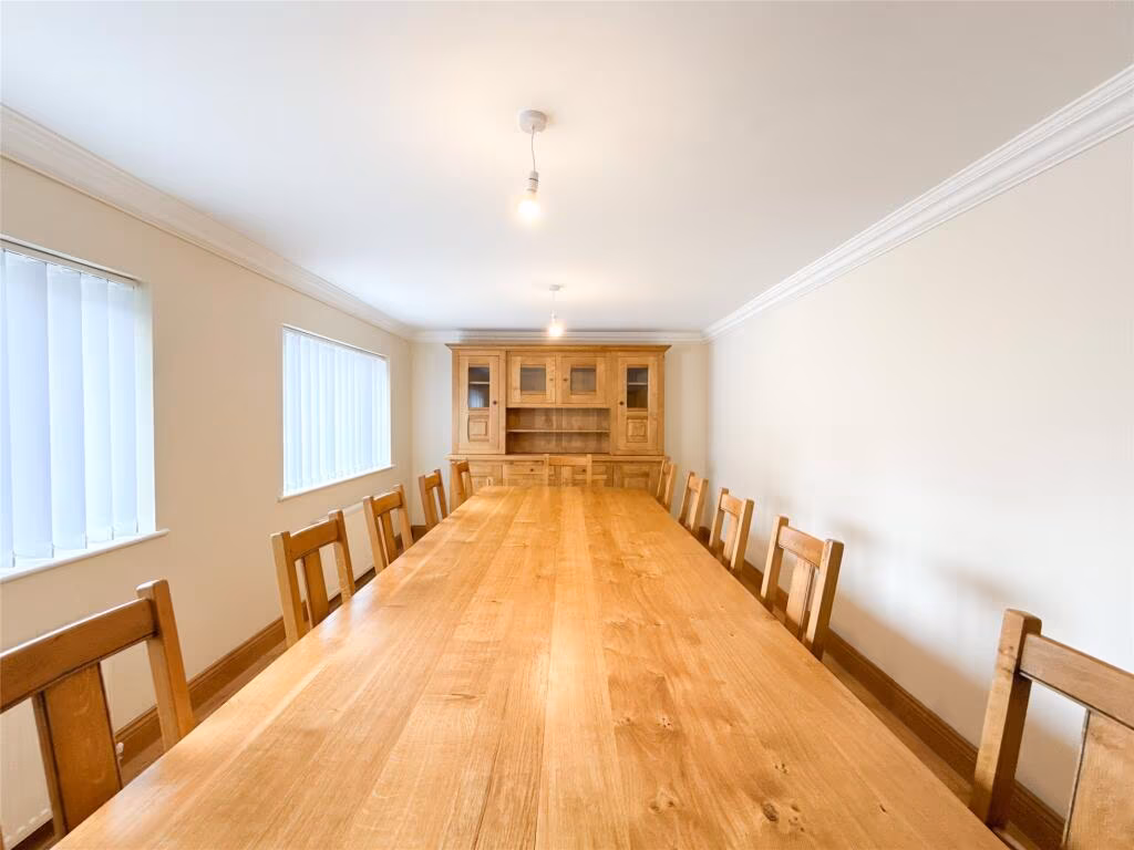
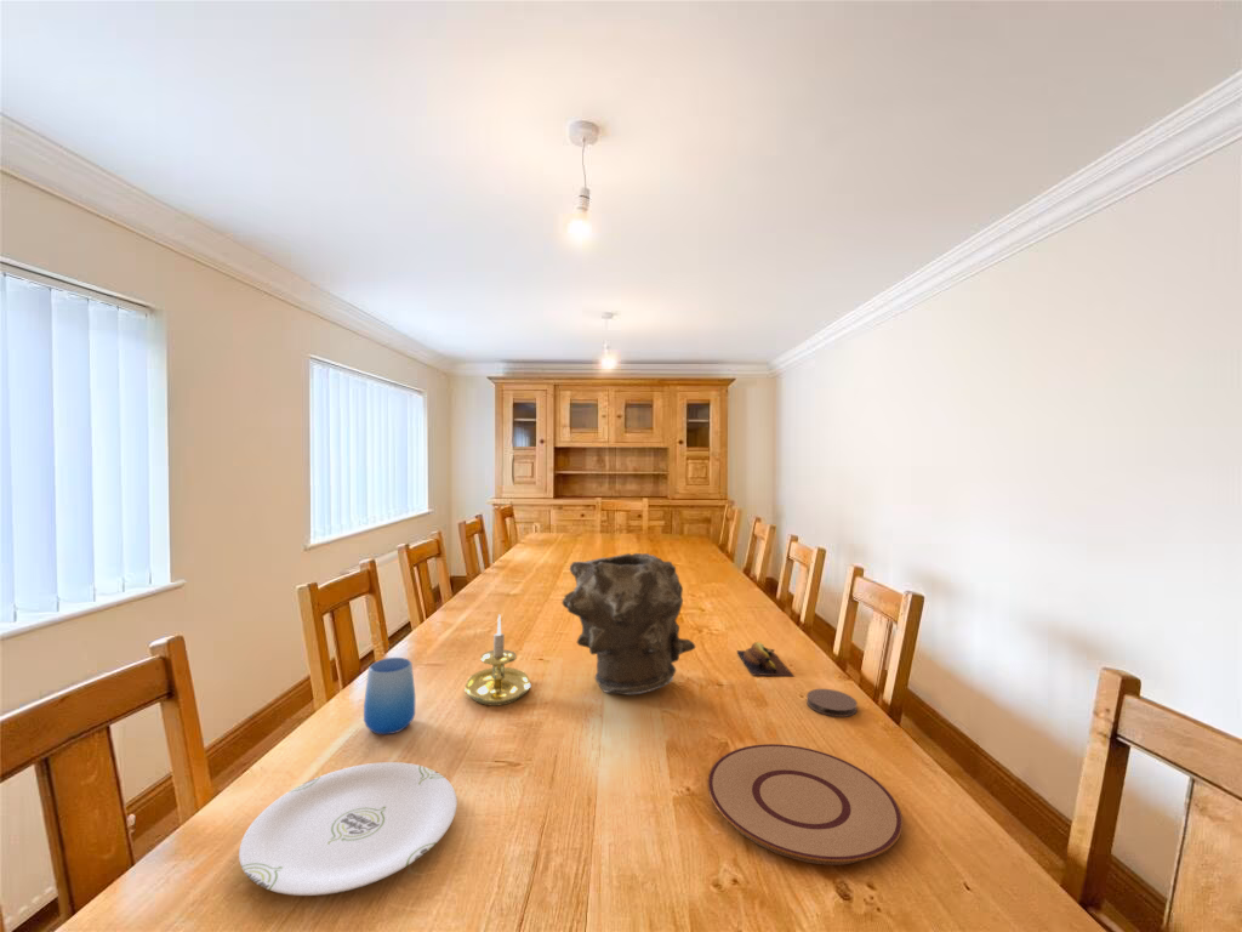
+ banana [735,641,794,677]
+ cup [363,657,416,735]
+ vase [562,552,696,695]
+ plate [238,761,458,897]
+ candle holder [463,613,531,707]
+ plate [707,743,904,865]
+ coaster [805,688,859,718]
